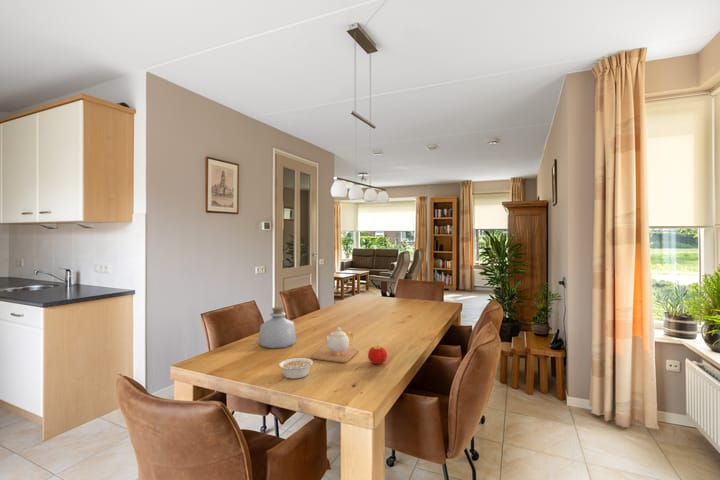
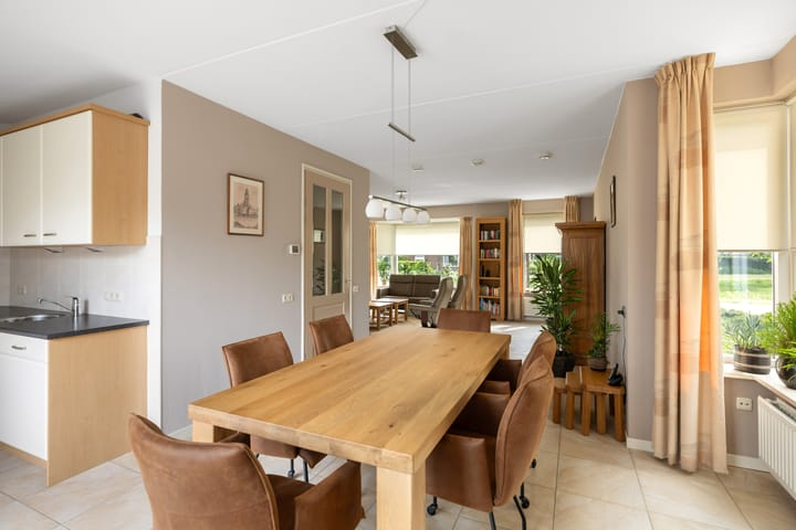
- bottle [257,306,297,350]
- legume [278,357,318,380]
- teapot [310,327,359,364]
- fruit [367,345,388,365]
